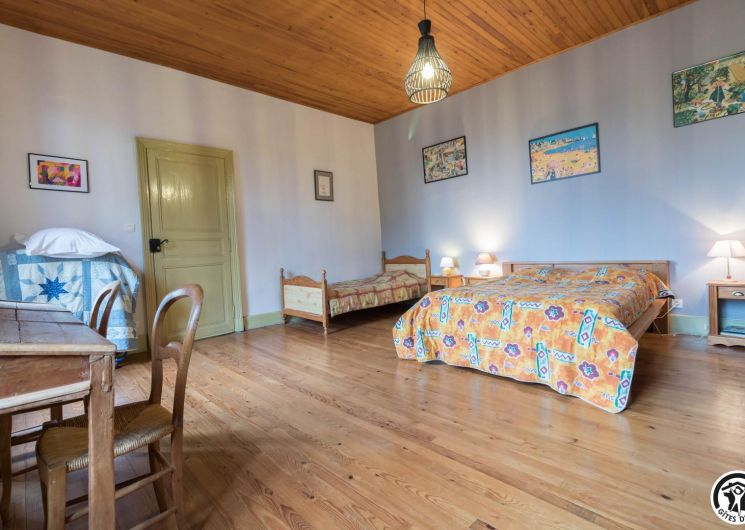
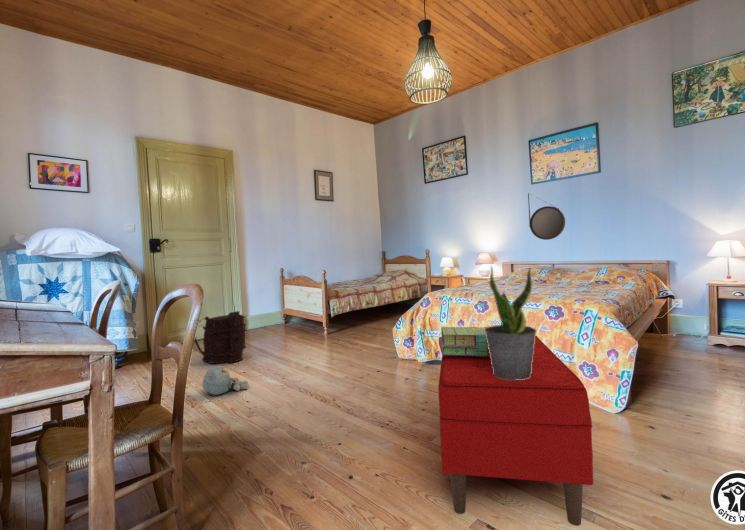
+ backpack [194,310,247,365]
+ plush toy [202,365,250,396]
+ home mirror [527,192,566,241]
+ potted plant [484,265,538,380]
+ bench [437,335,594,527]
+ stack of books [438,326,490,356]
